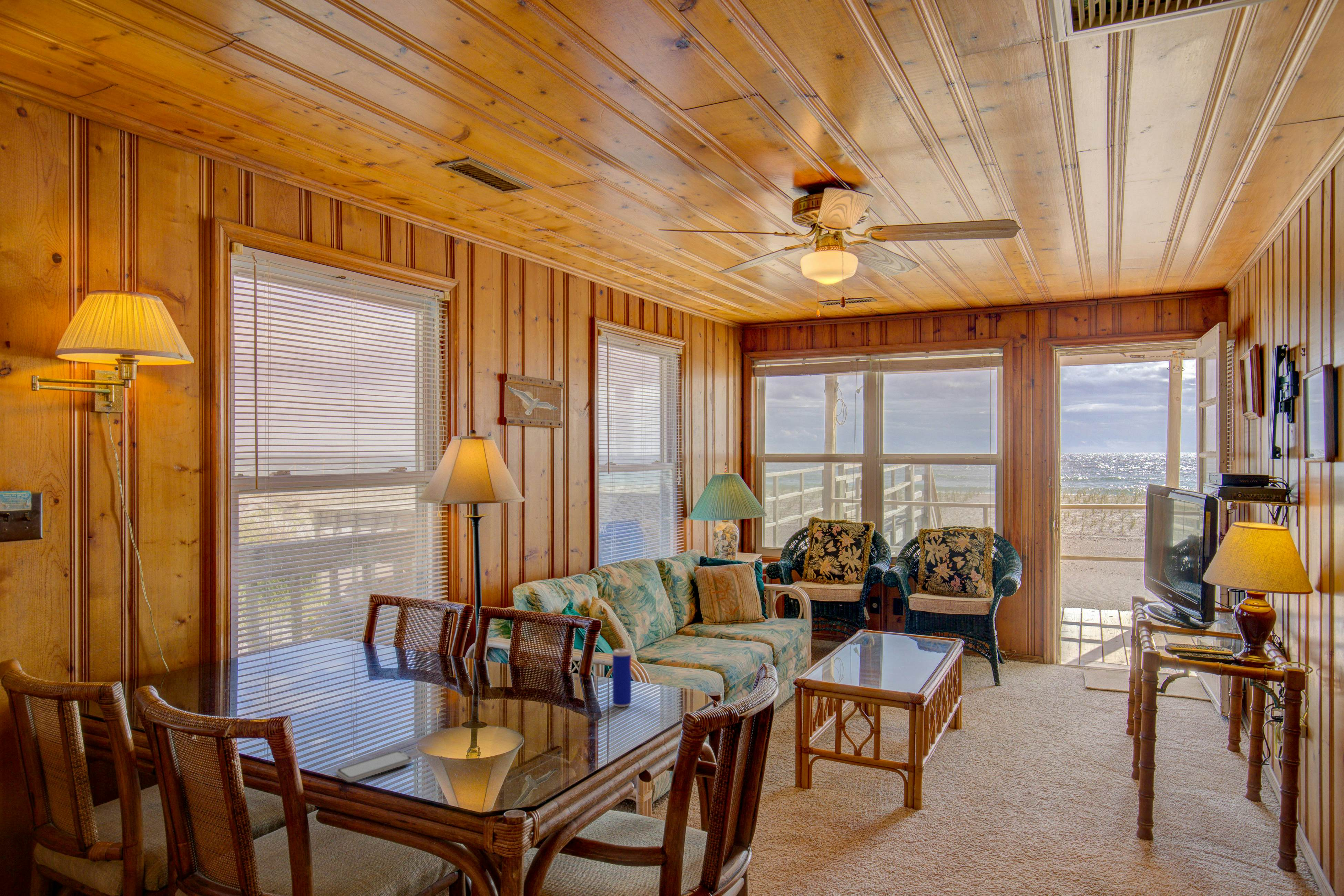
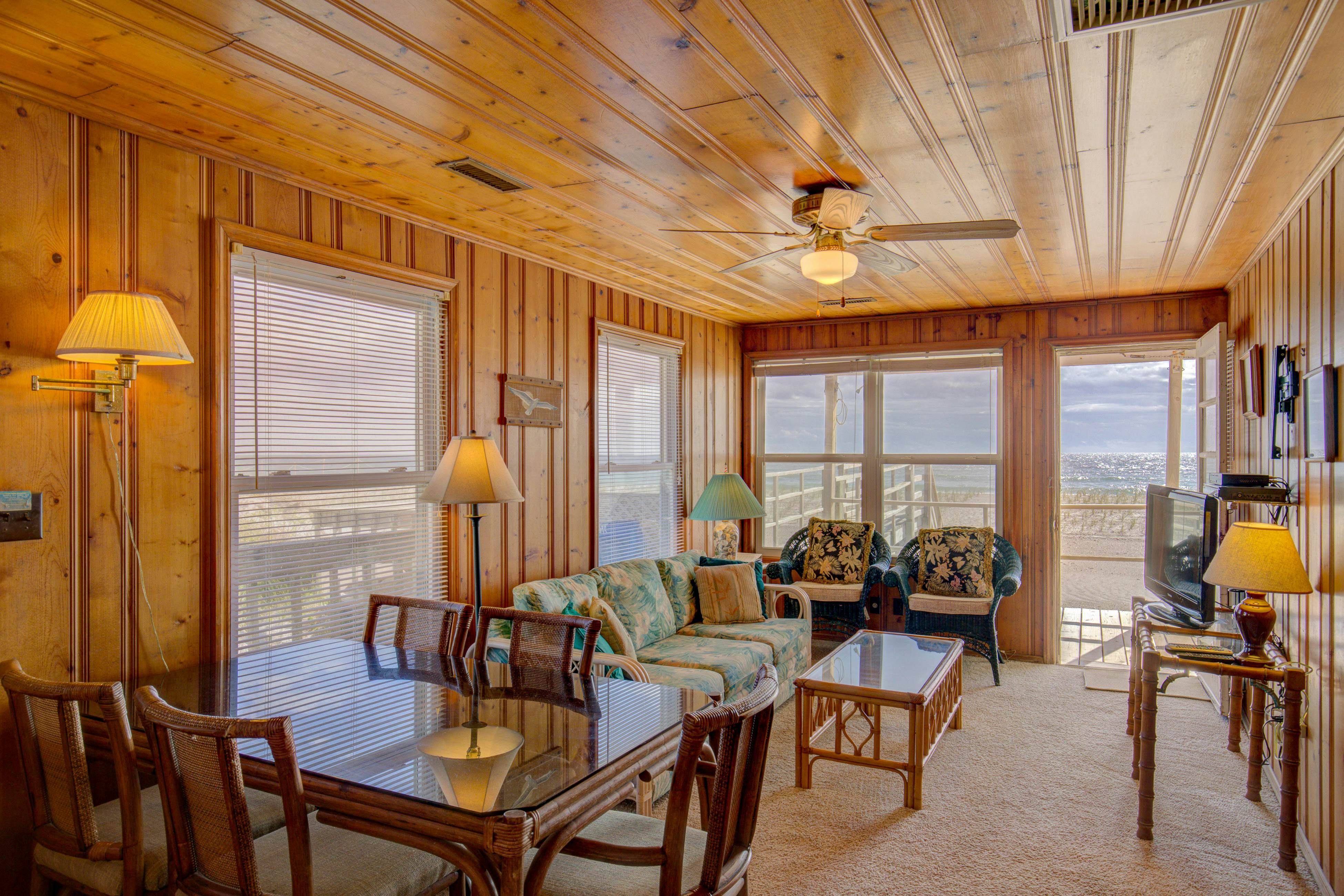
- beverage can [612,648,632,707]
- smartphone [336,750,413,782]
